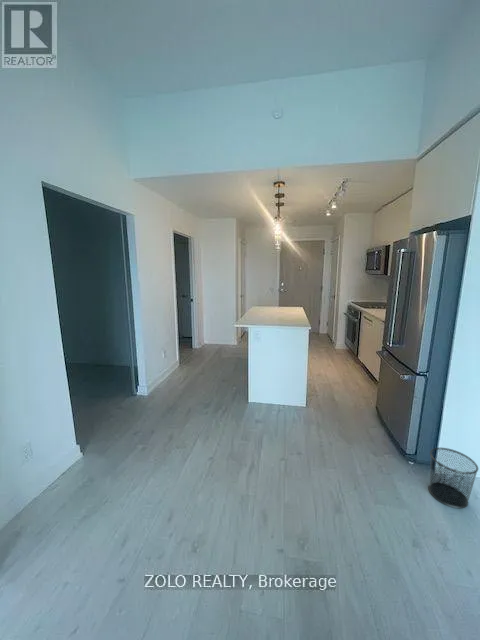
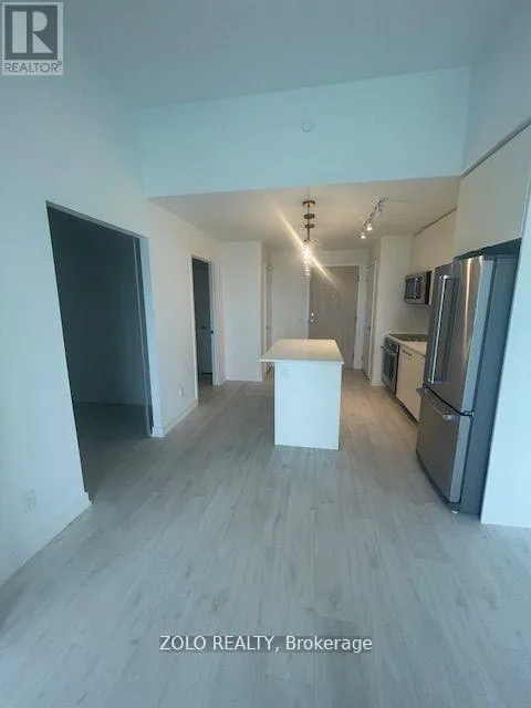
- waste bin [427,447,479,509]
